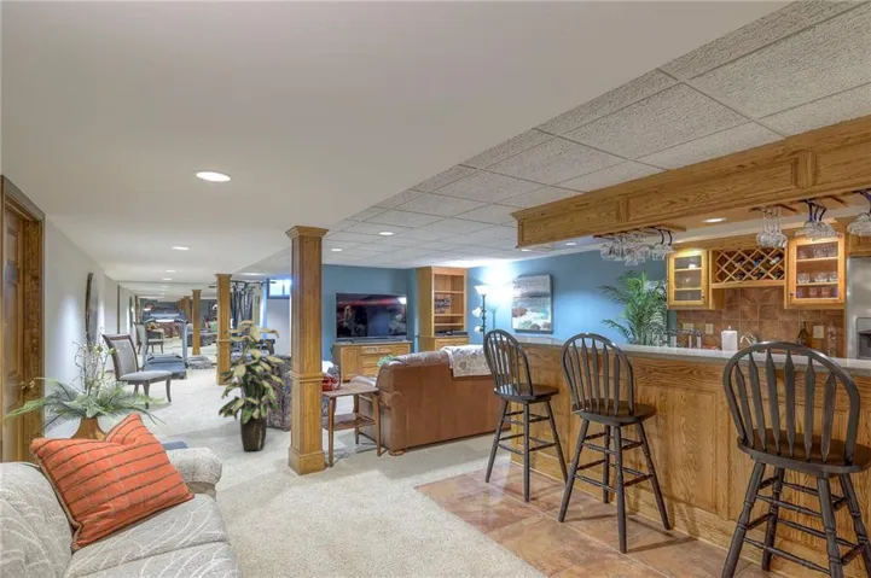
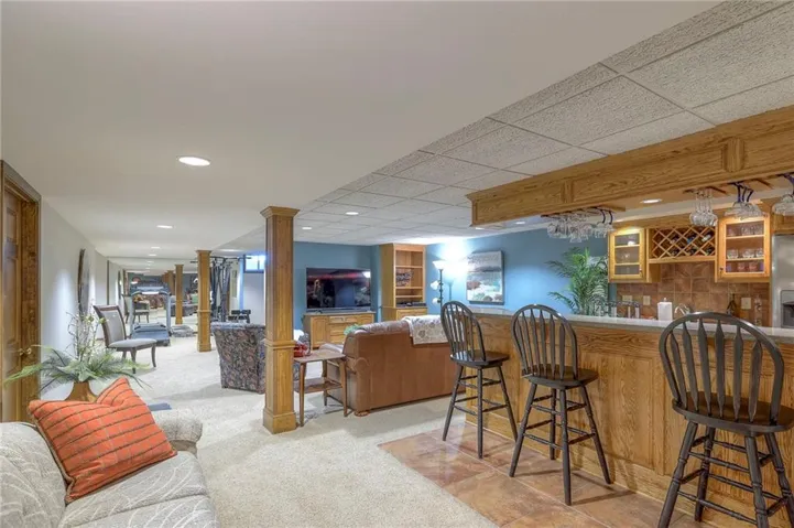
- indoor plant [217,319,286,451]
